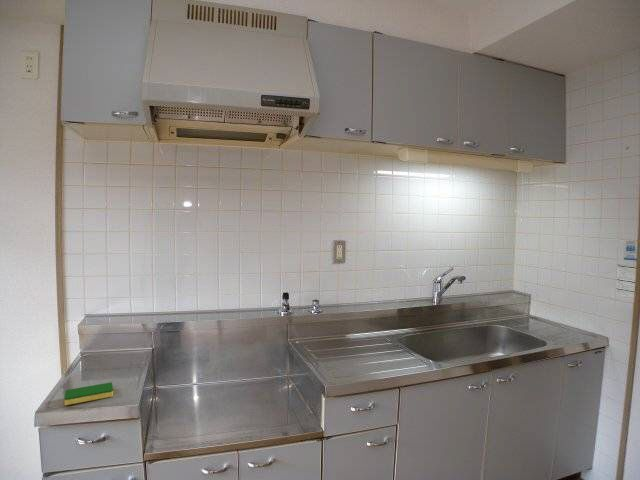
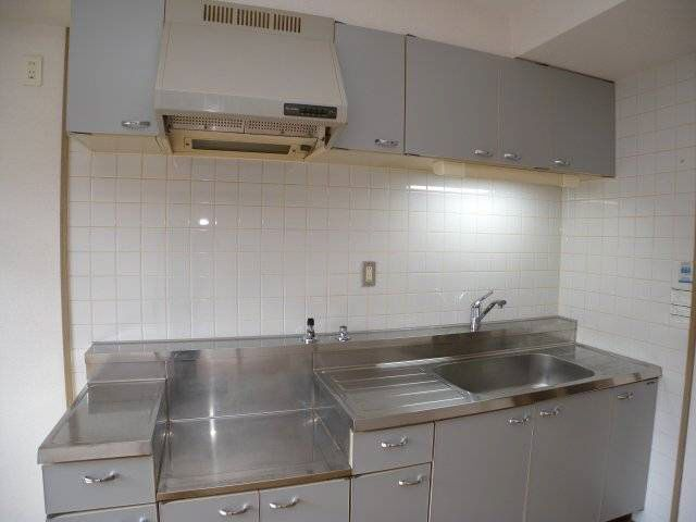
- dish sponge [64,381,114,406]
